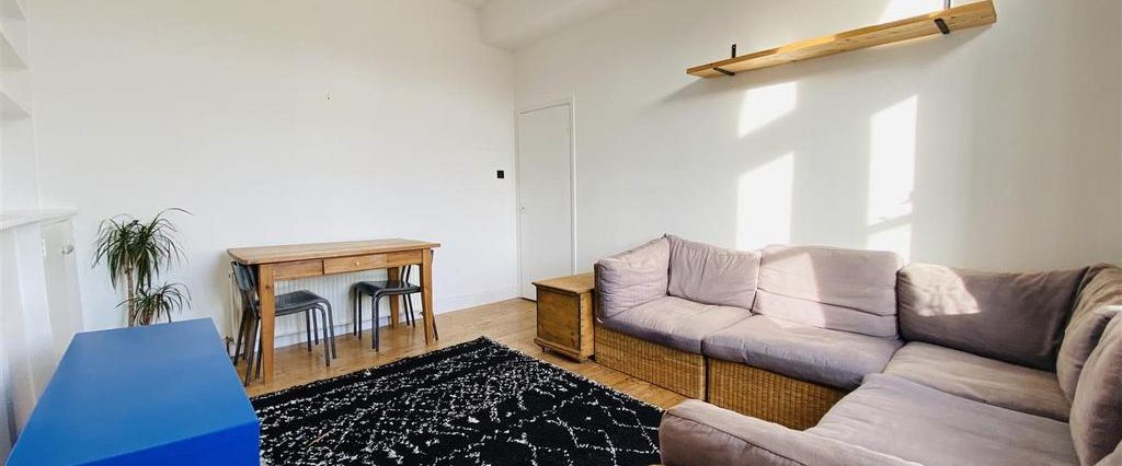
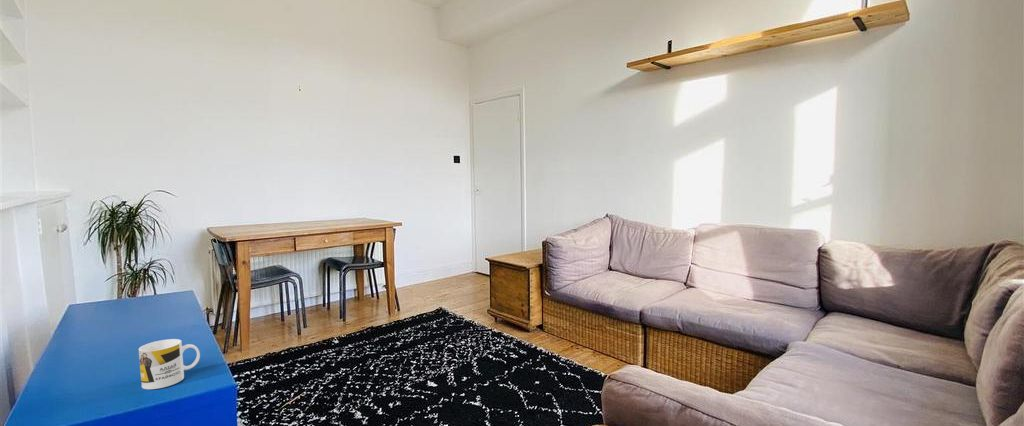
+ mug [138,338,201,390]
